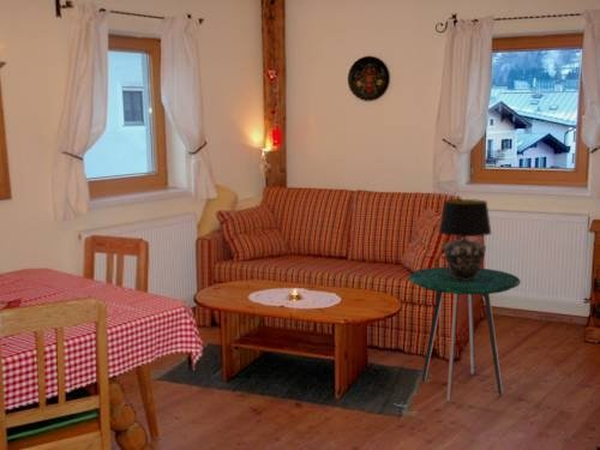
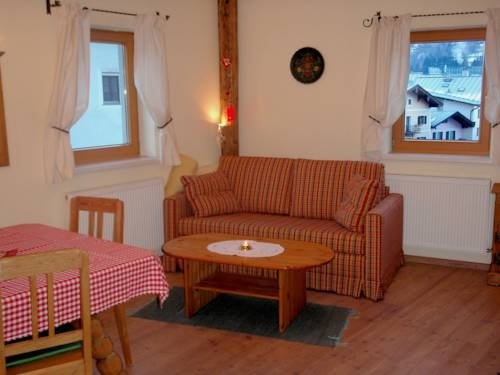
- side table [408,265,522,402]
- table lamp [437,198,493,280]
